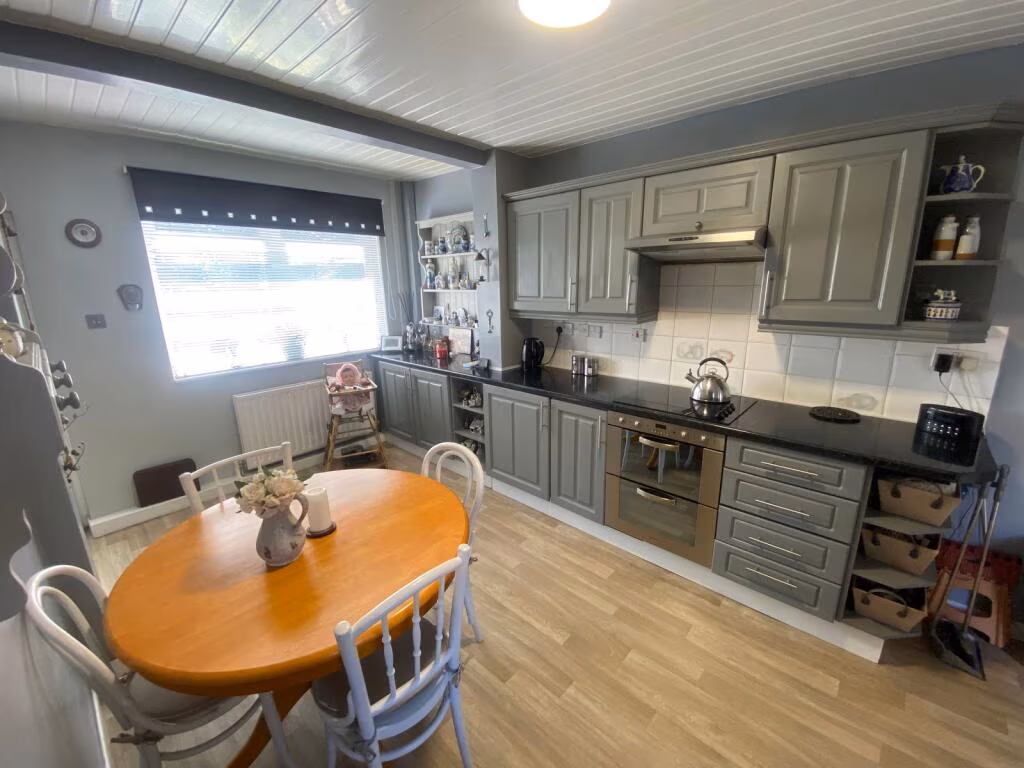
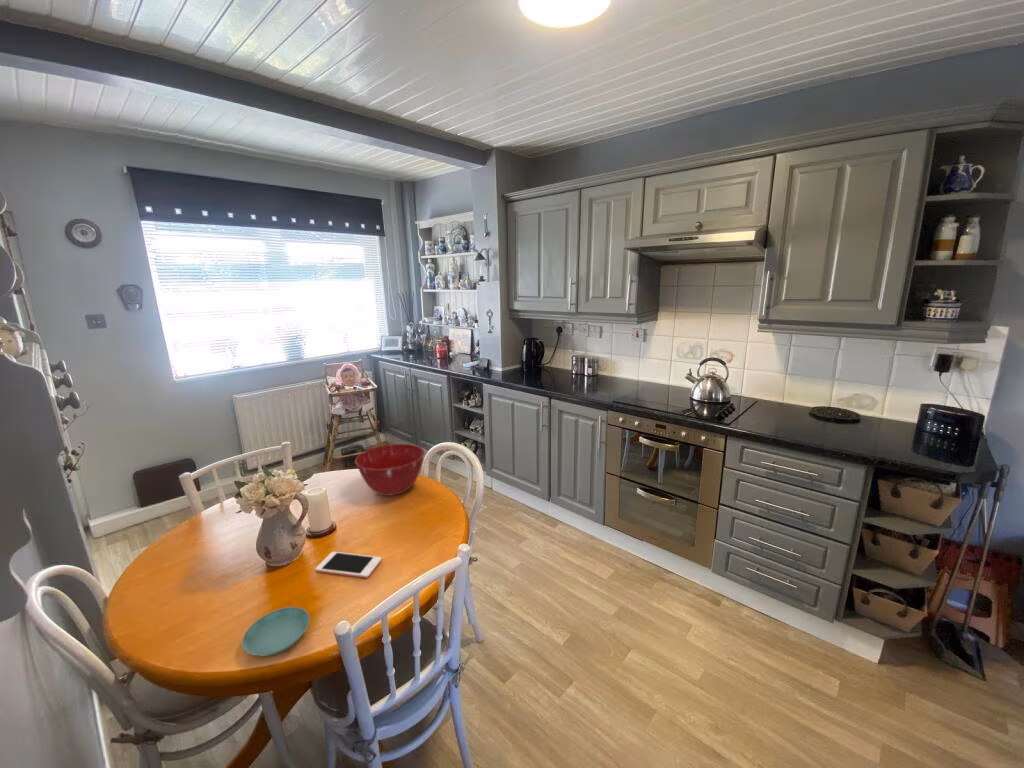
+ saucer [241,606,311,657]
+ mixing bowl [354,443,426,497]
+ cell phone [315,551,383,579]
